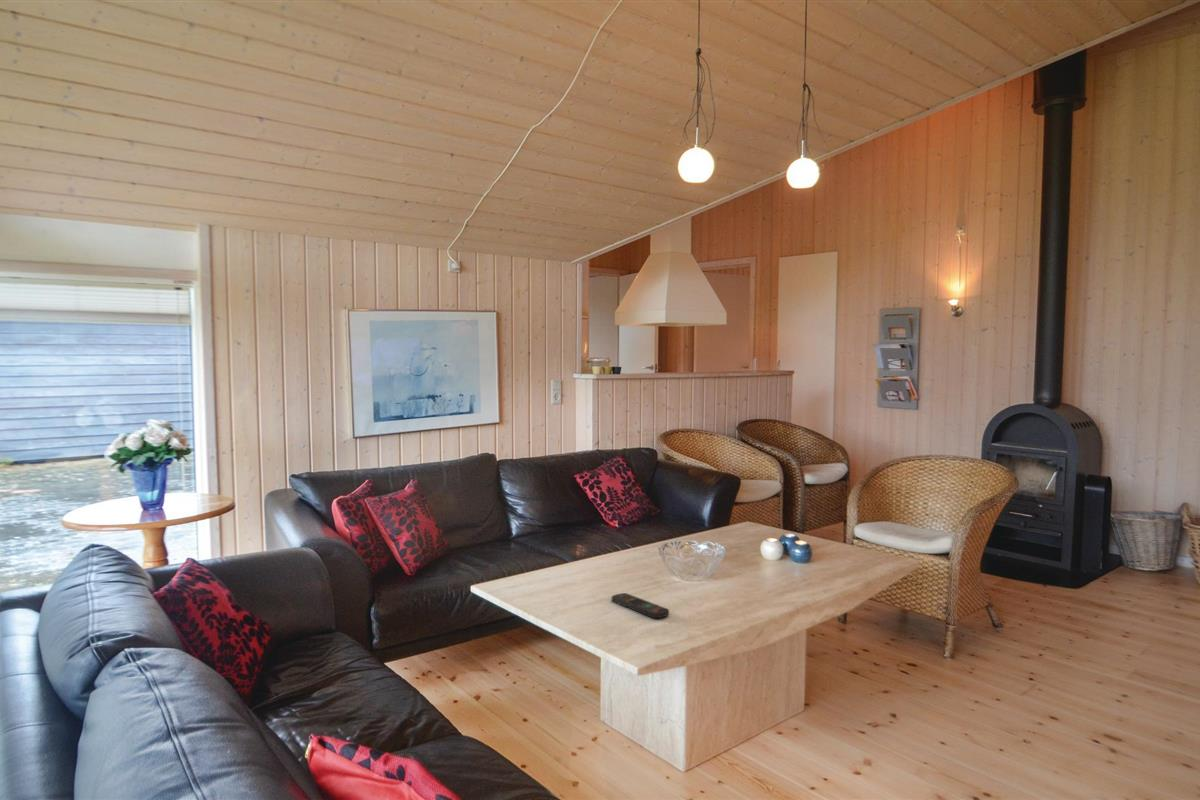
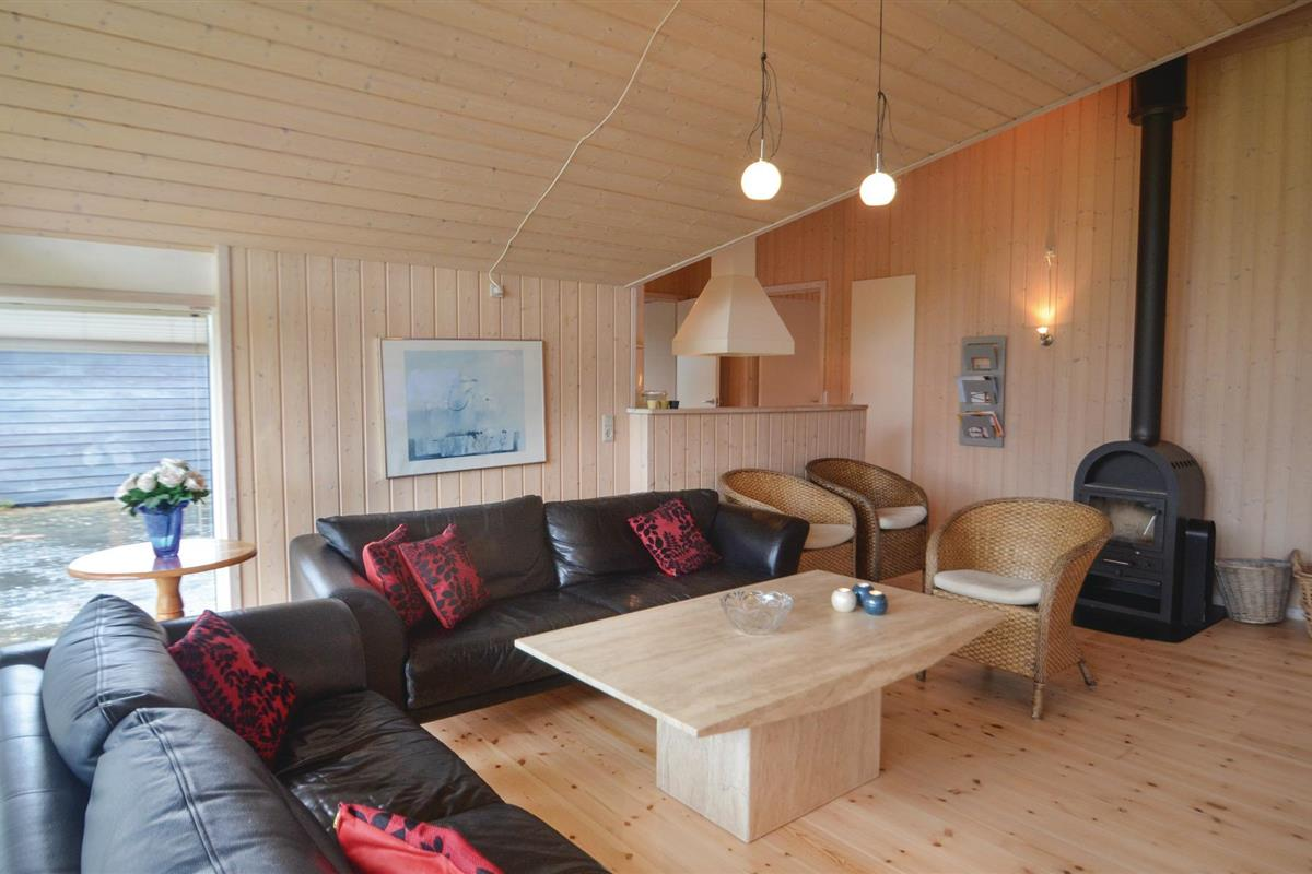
- remote control [611,592,670,619]
